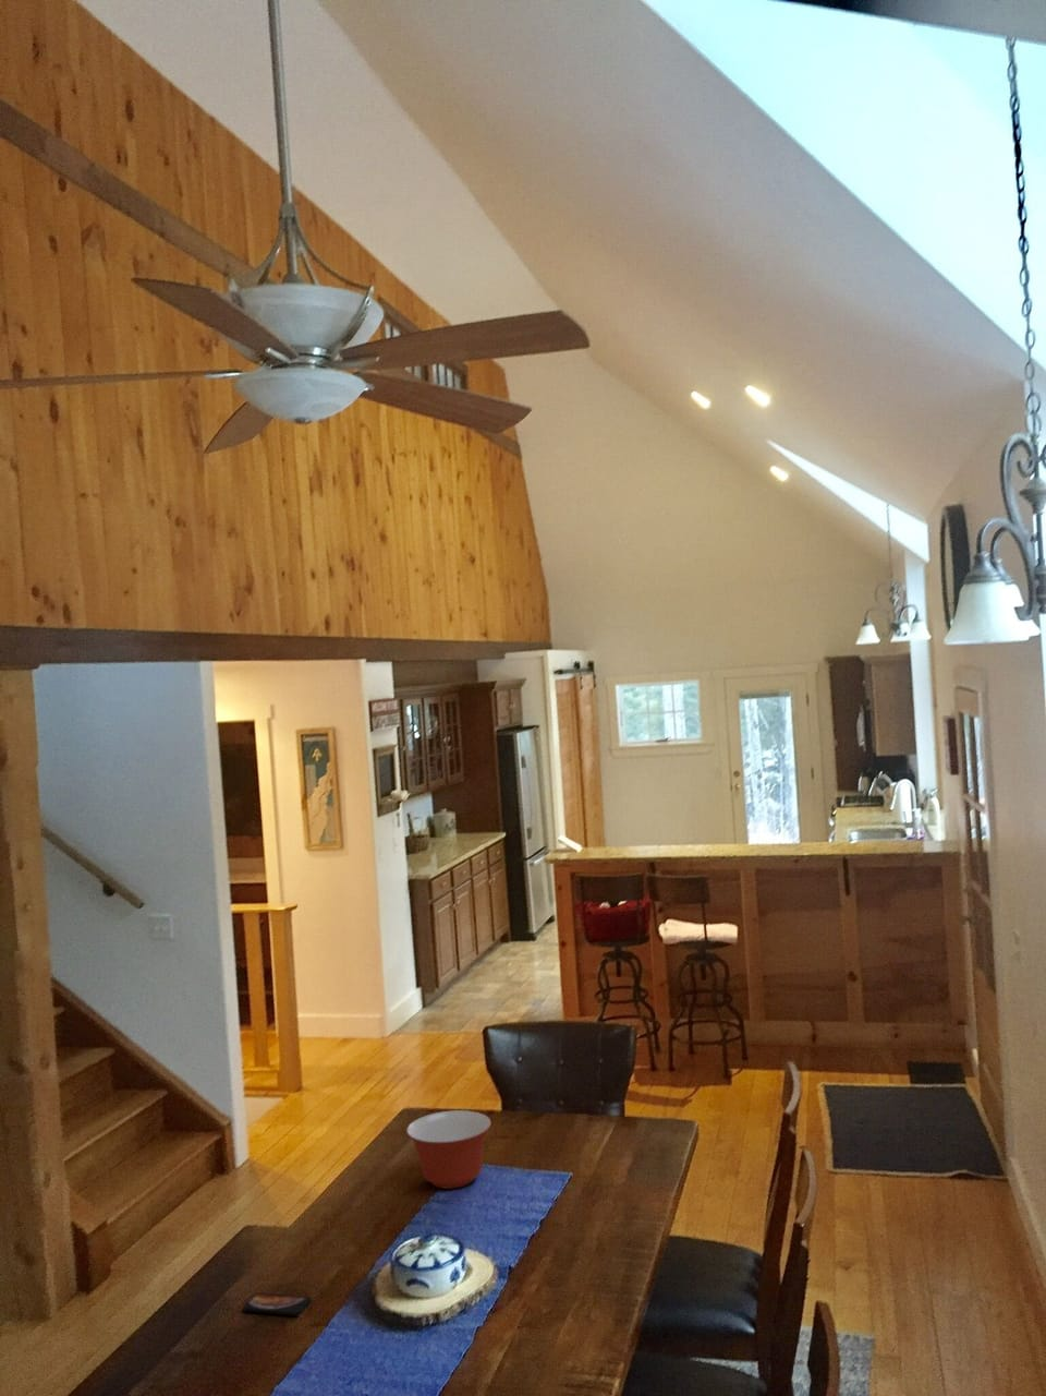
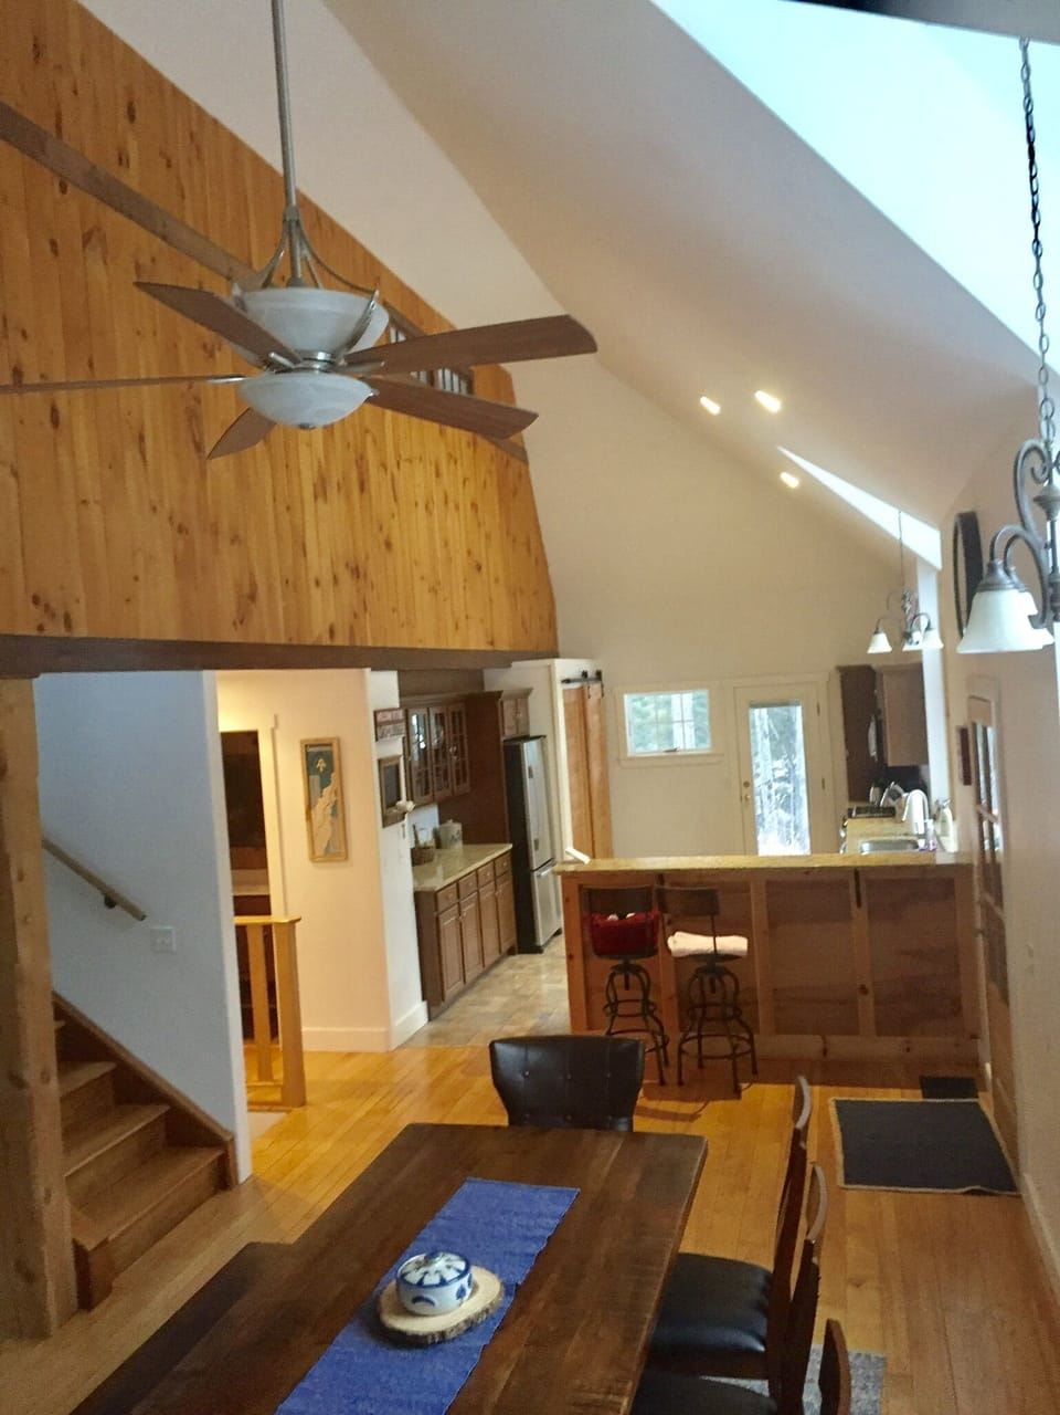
- mixing bowl [405,1109,492,1189]
- smartphone [242,1293,313,1318]
